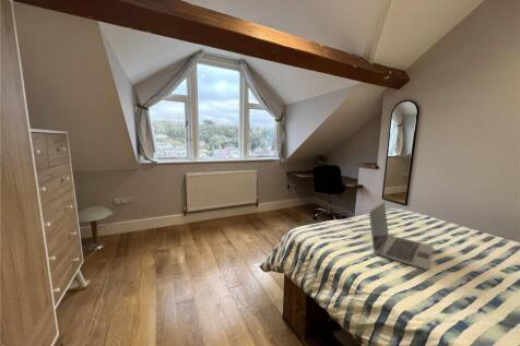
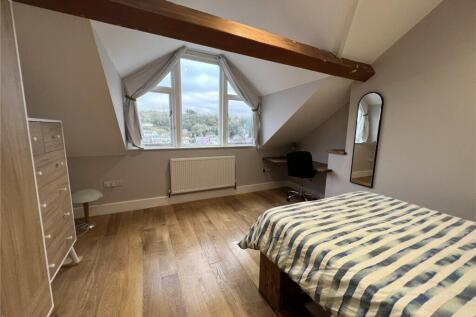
- laptop [368,200,435,271]
